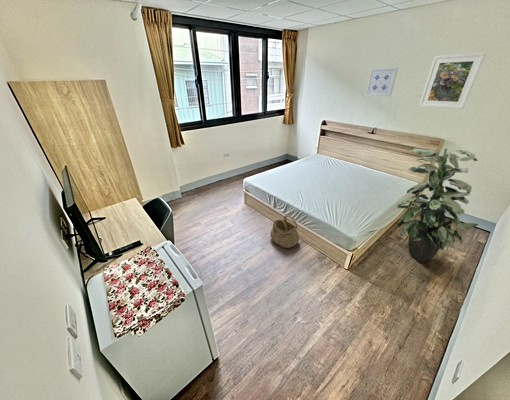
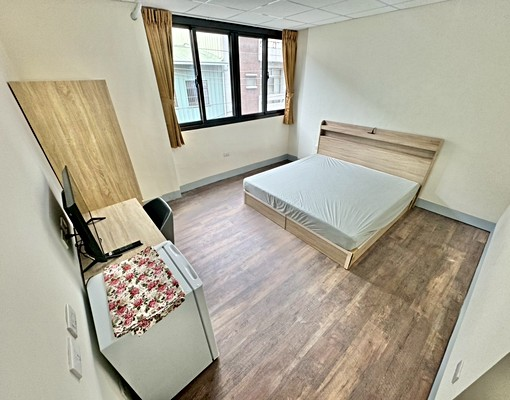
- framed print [418,52,487,110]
- basket [269,214,300,249]
- wall art [365,67,399,97]
- indoor plant [396,147,479,263]
